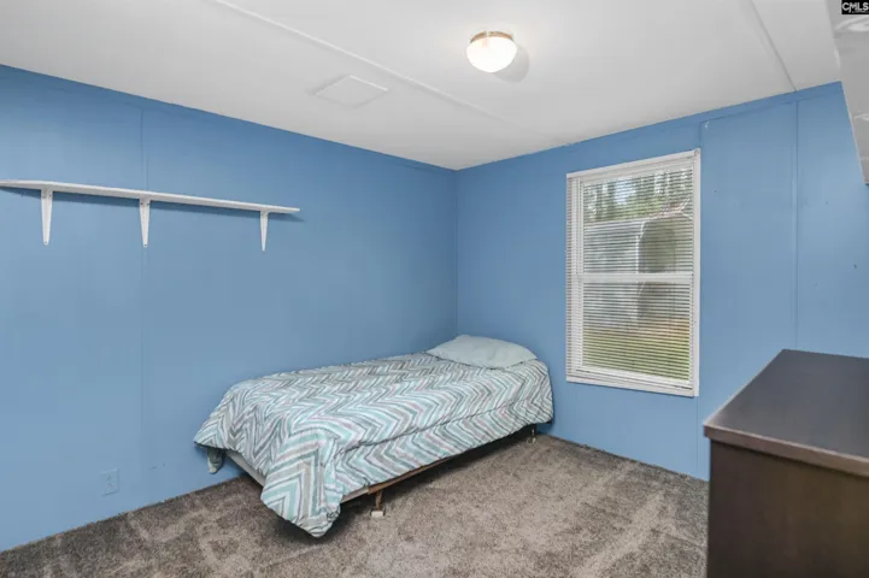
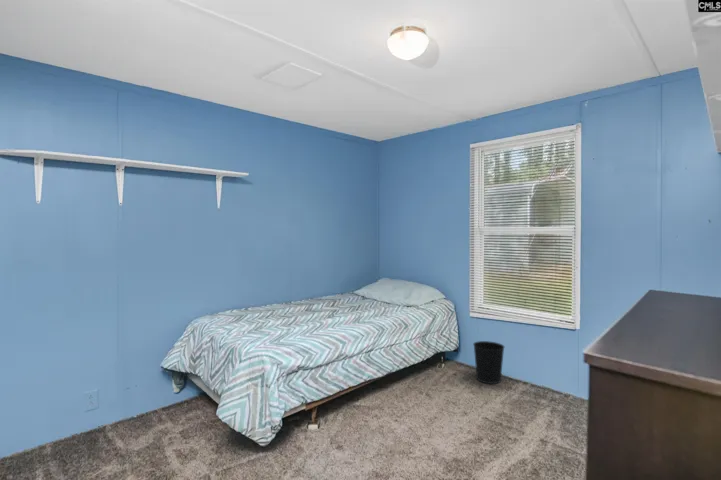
+ wastebasket [472,340,505,385]
